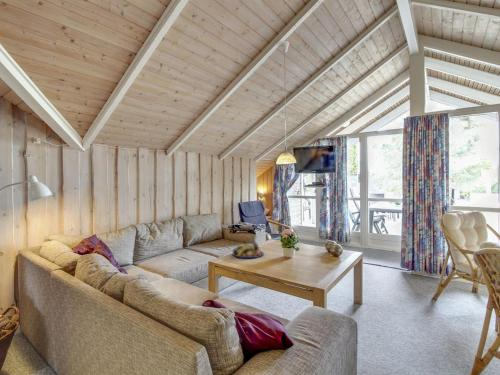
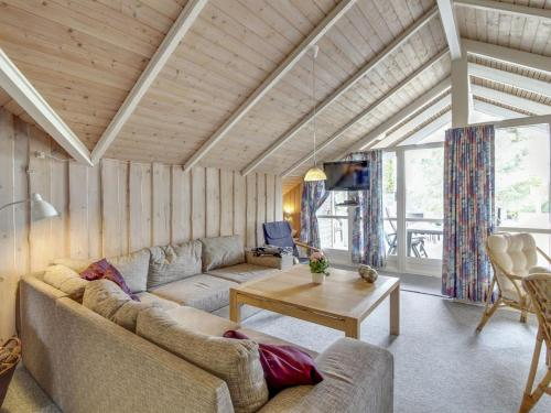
- fruit bowl [232,241,265,259]
